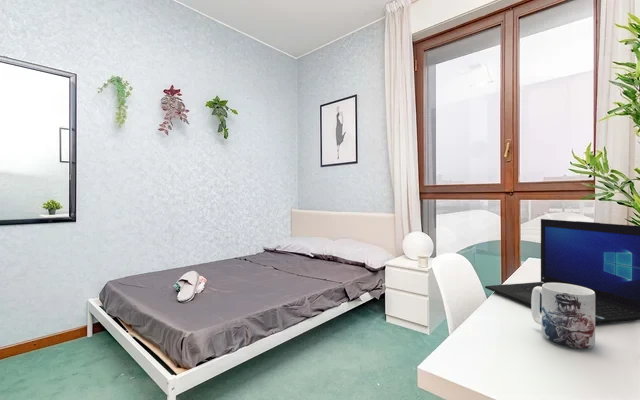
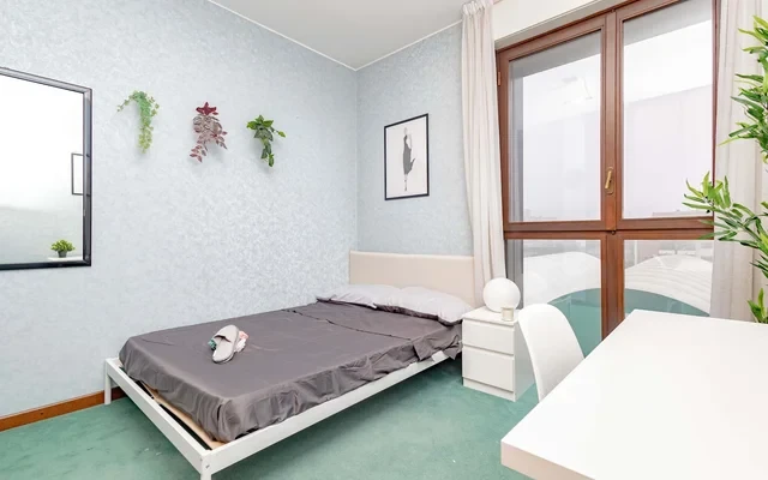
- mug [530,283,596,350]
- laptop [484,218,640,325]
